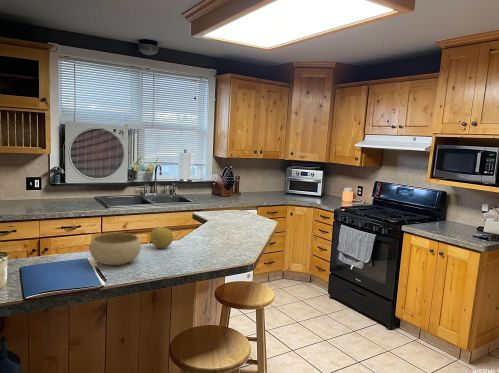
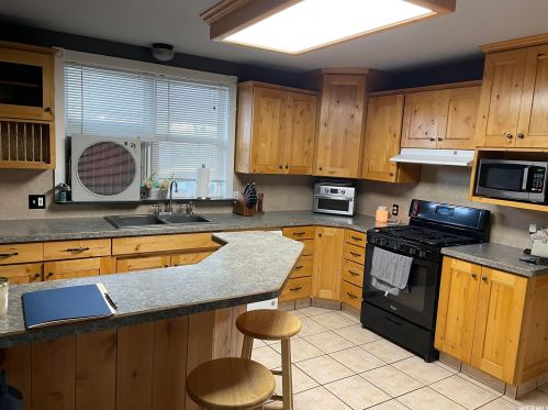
- bowl [89,232,142,266]
- fruit [149,226,174,249]
